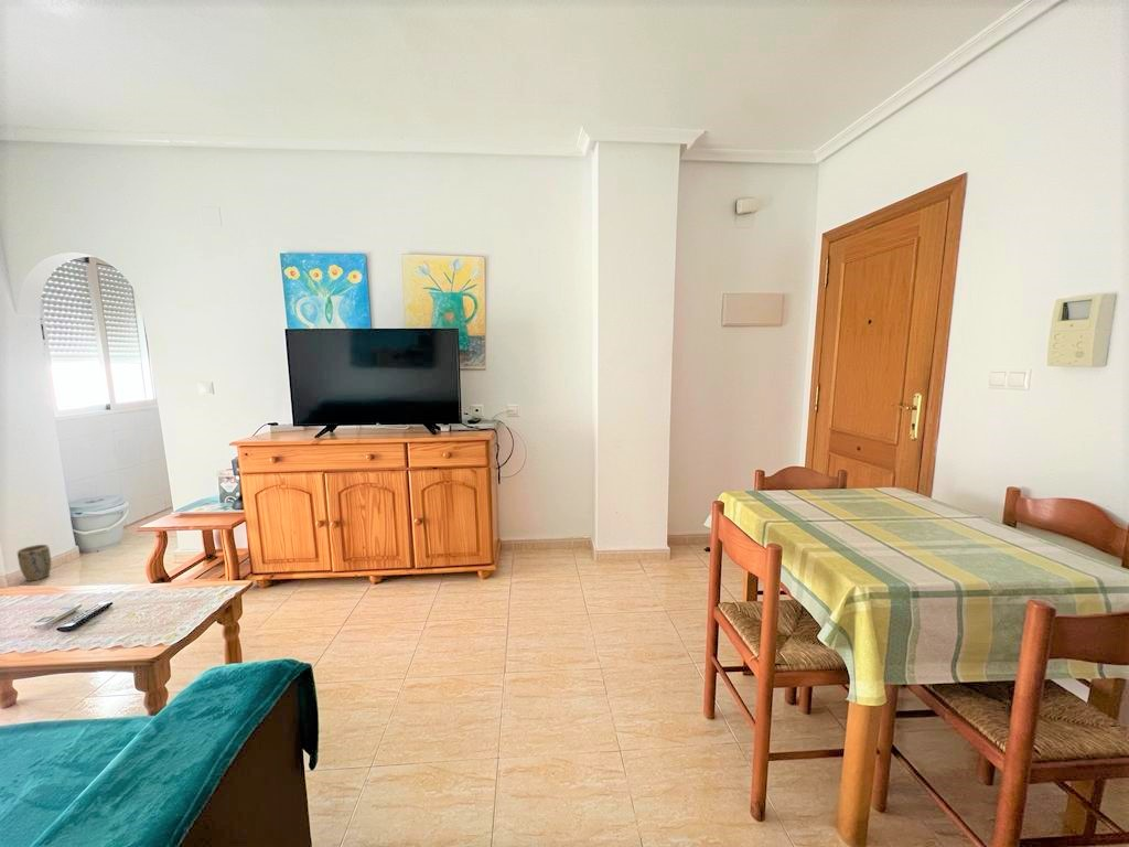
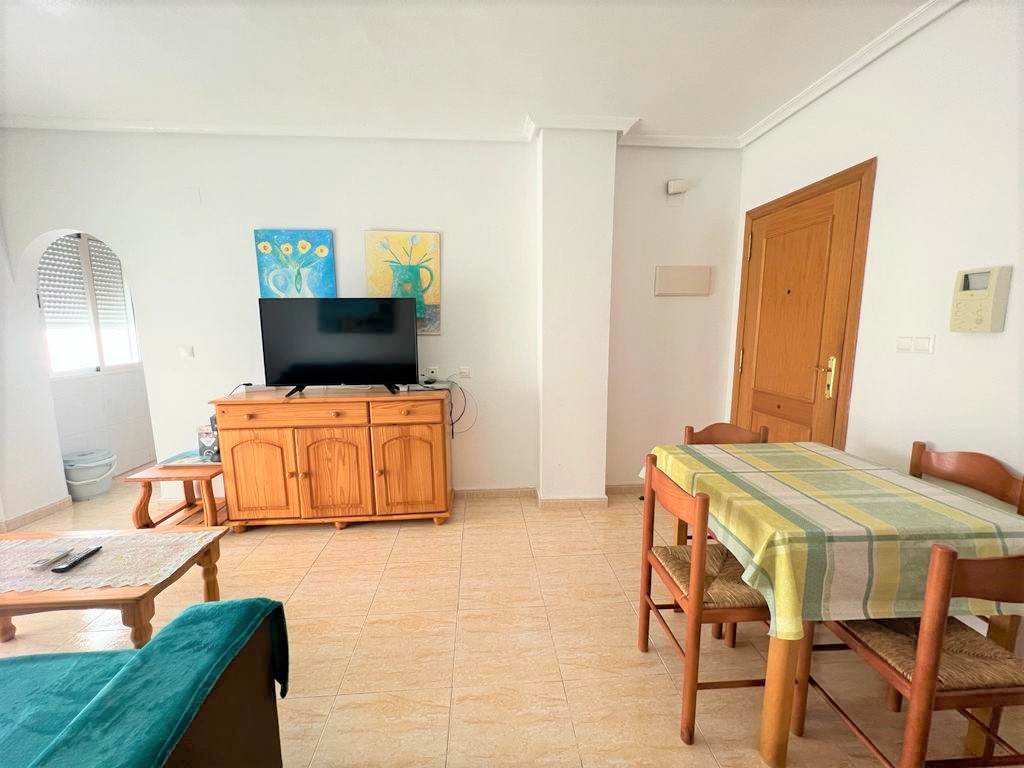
- plant pot [17,544,52,582]
